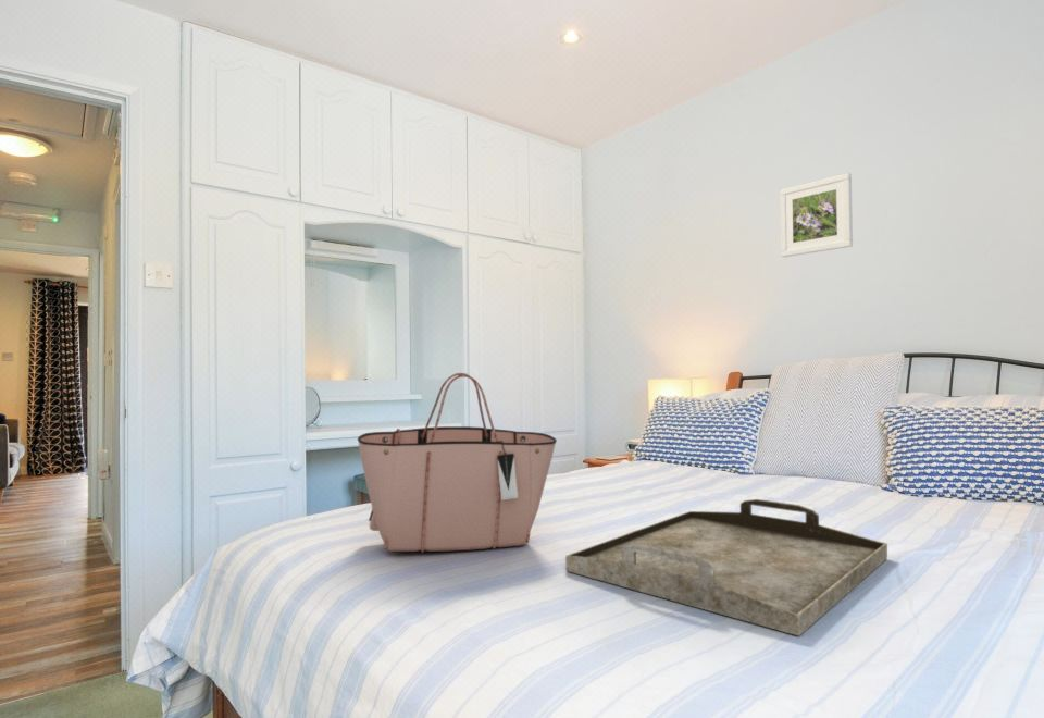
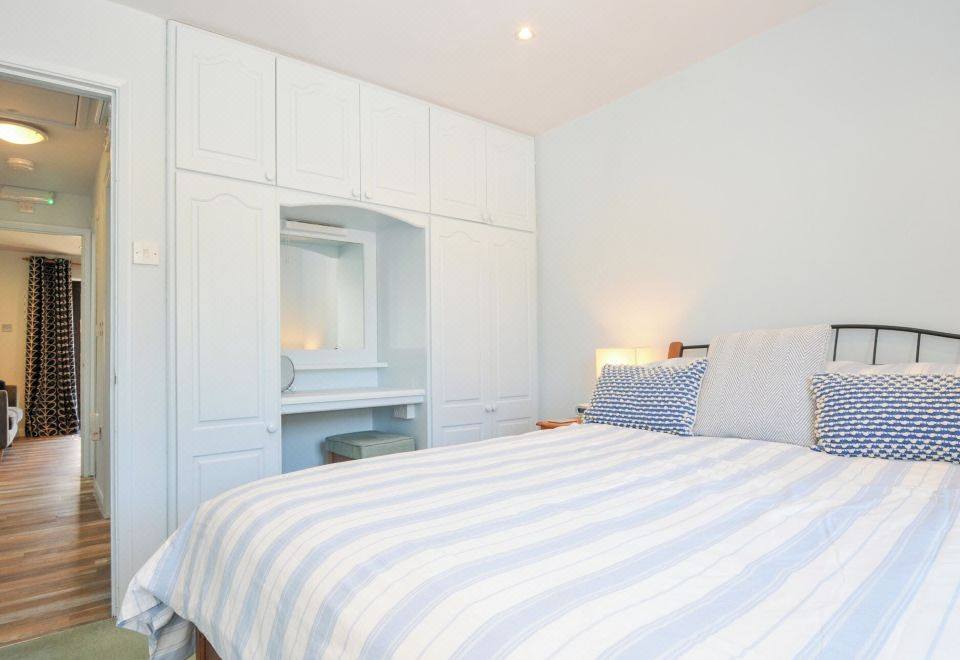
- tote bag [357,372,558,554]
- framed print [779,172,854,258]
- serving tray [564,498,888,637]
